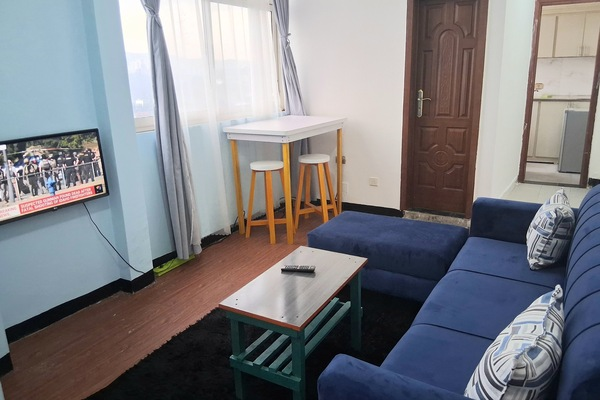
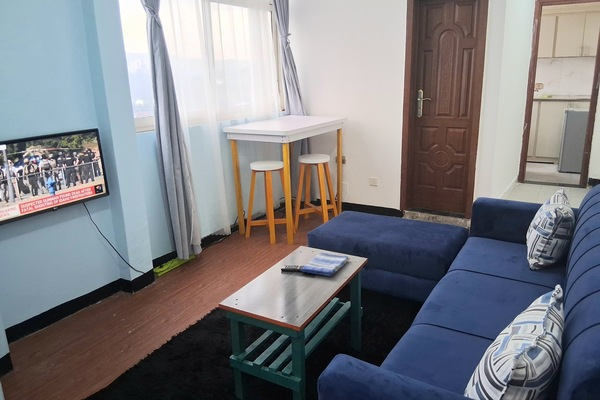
+ dish towel [300,252,350,277]
